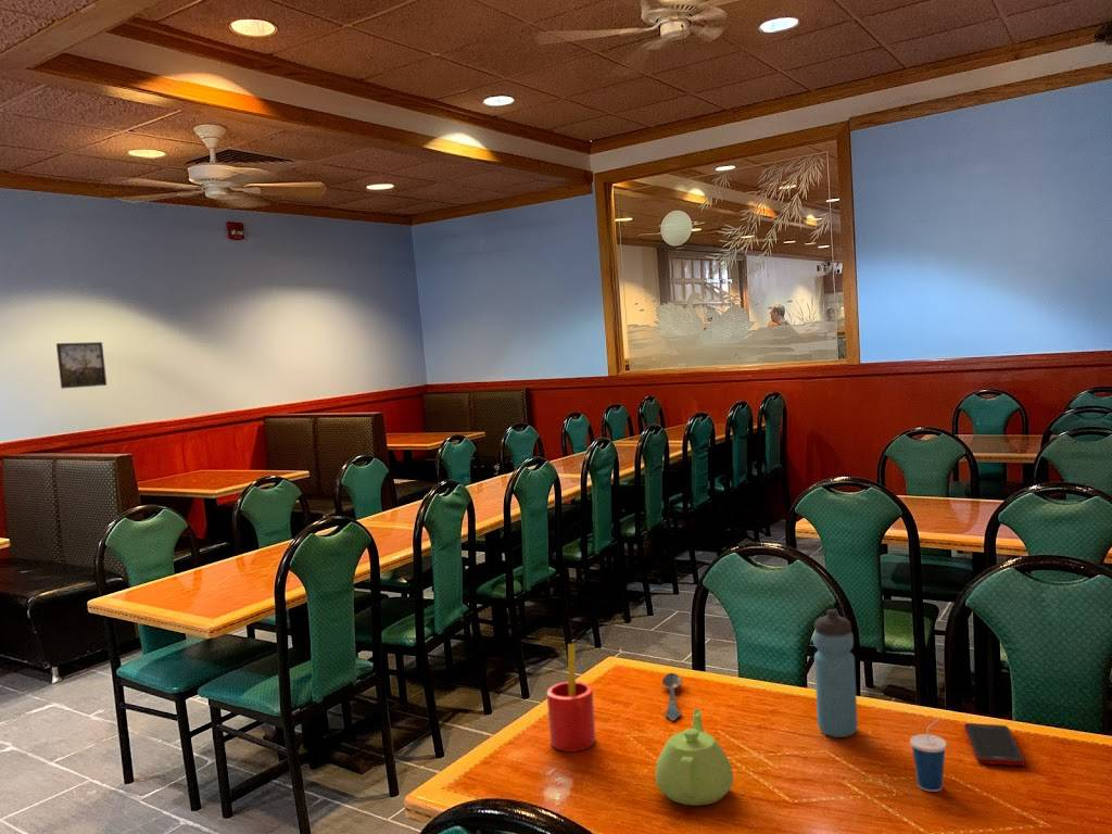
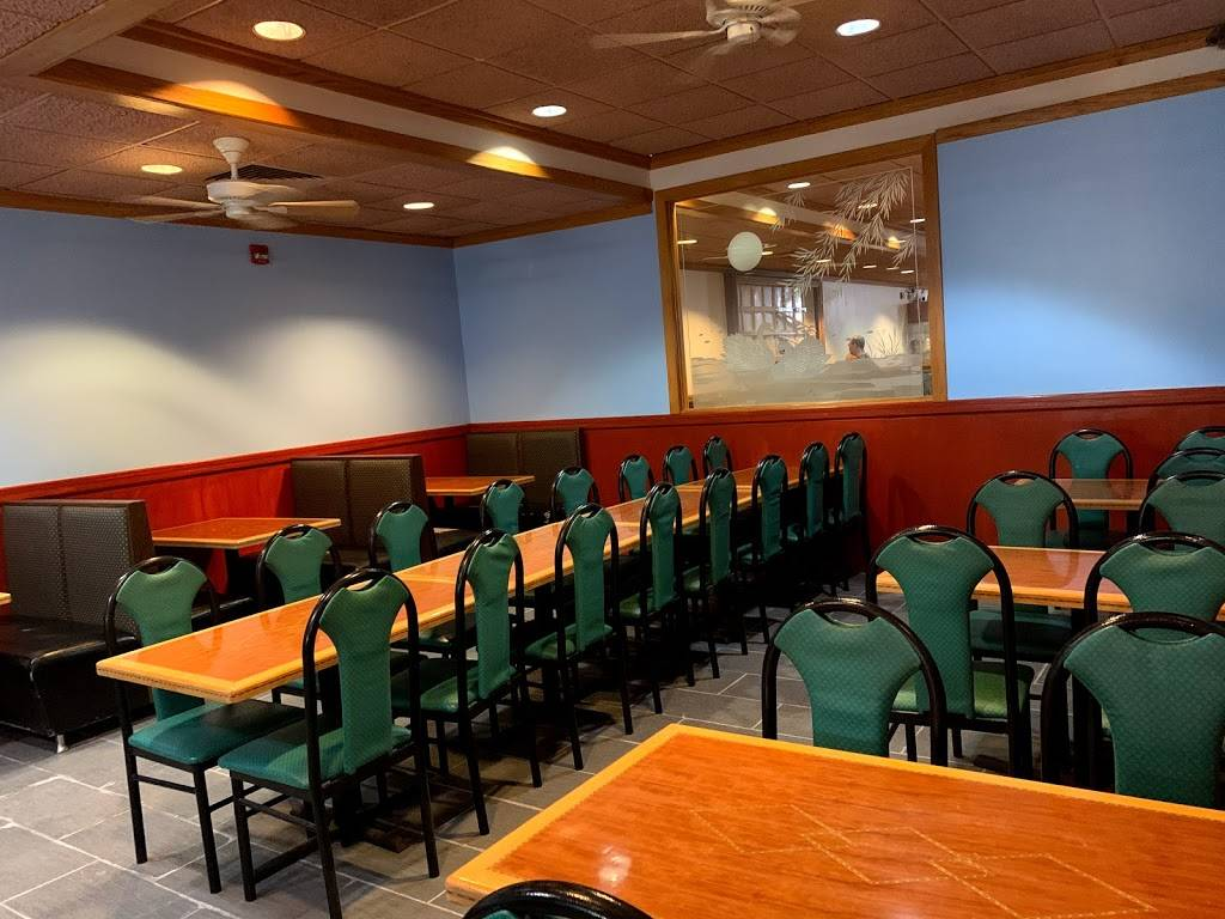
- spoon [661,672,683,722]
- cell phone [963,722,1026,767]
- straw [546,643,596,753]
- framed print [55,341,108,390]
- cup [909,717,948,793]
- water bottle [812,608,859,738]
- teapot [654,708,734,807]
